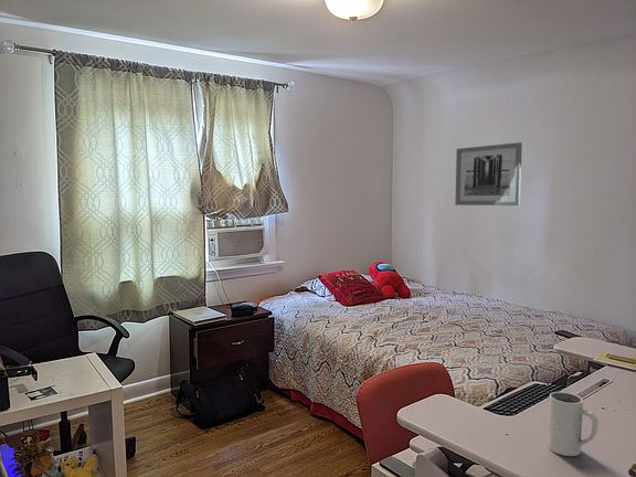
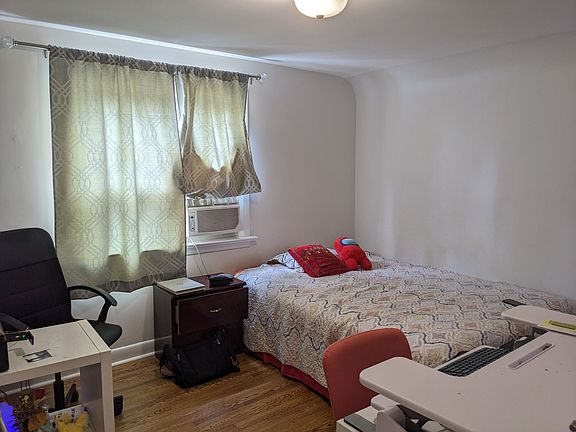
- wall art [454,141,523,206]
- mug [547,391,598,457]
